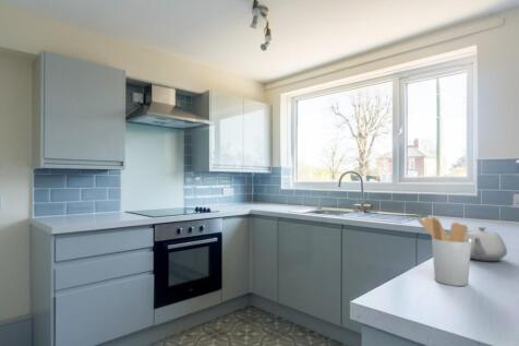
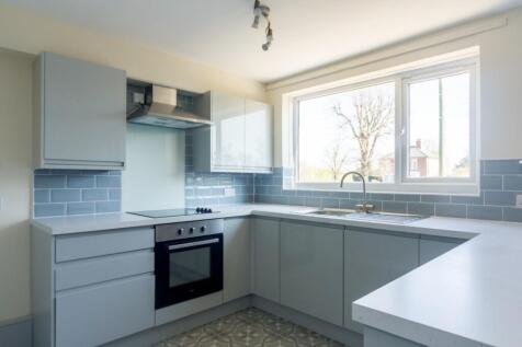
- utensil holder [415,216,471,287]
- teapot [464,225,508,262]
